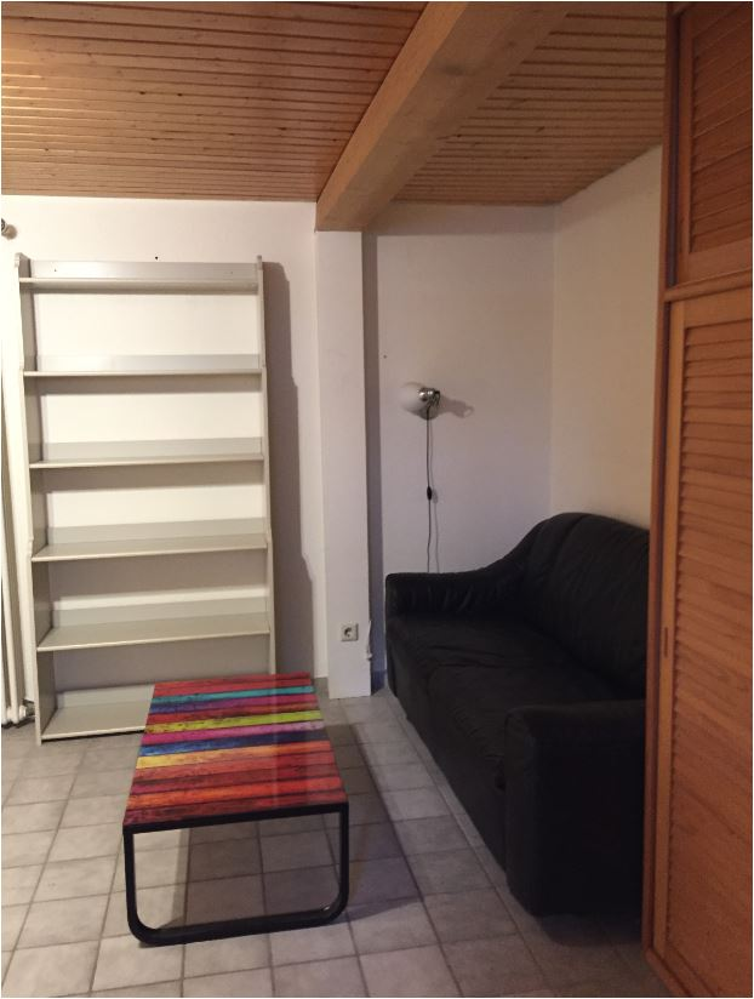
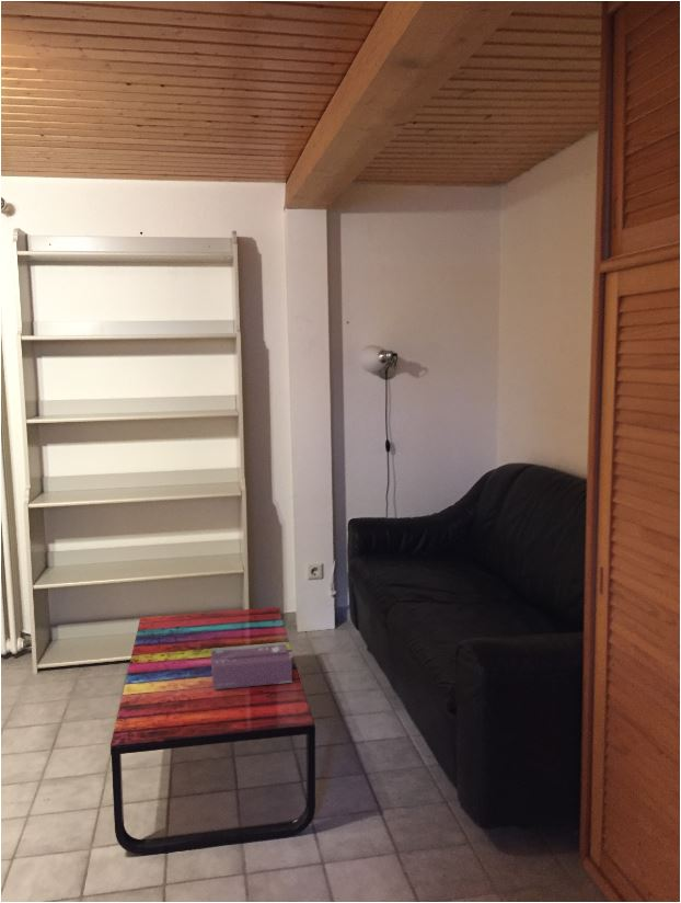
+ tissue box [210,641,293,690]
